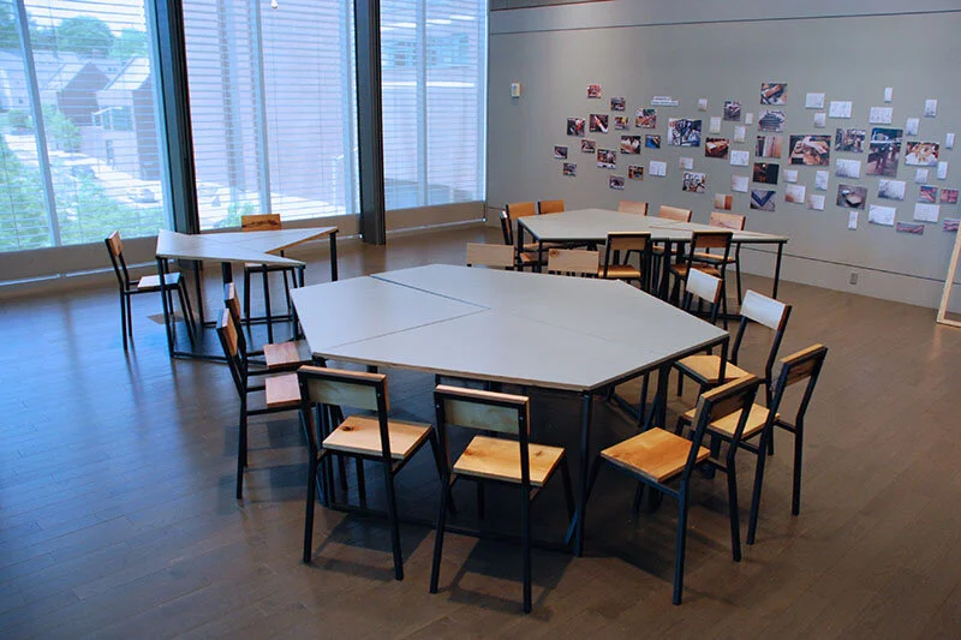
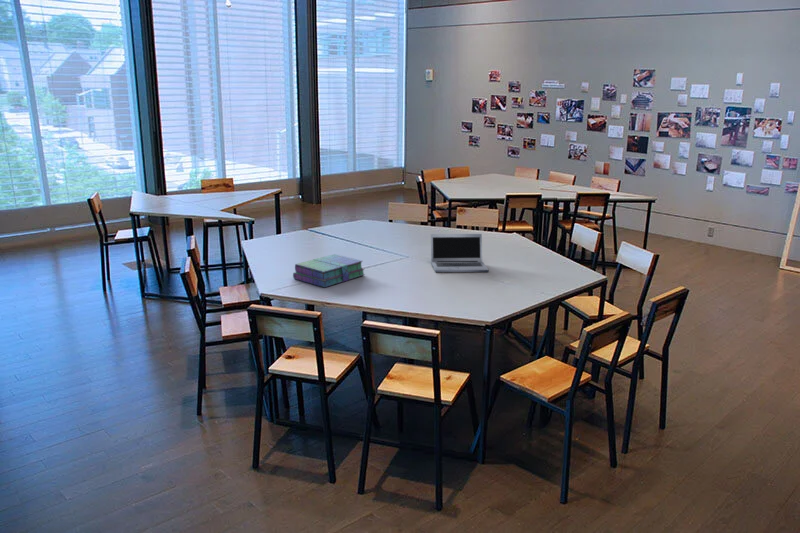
+ stack of books [292,253,366,289]
+ laptop [430,233,490,273]
